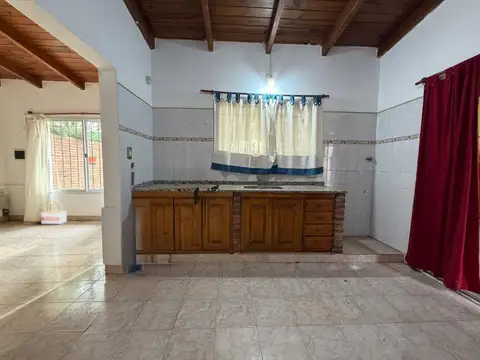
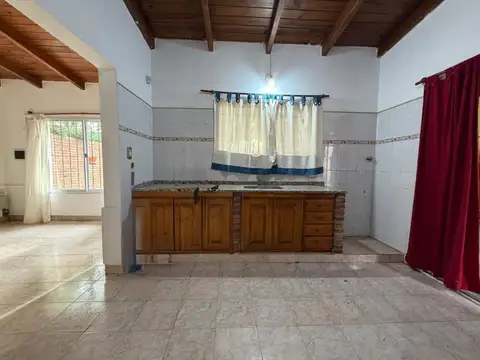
- basket [40,200,68,225]
